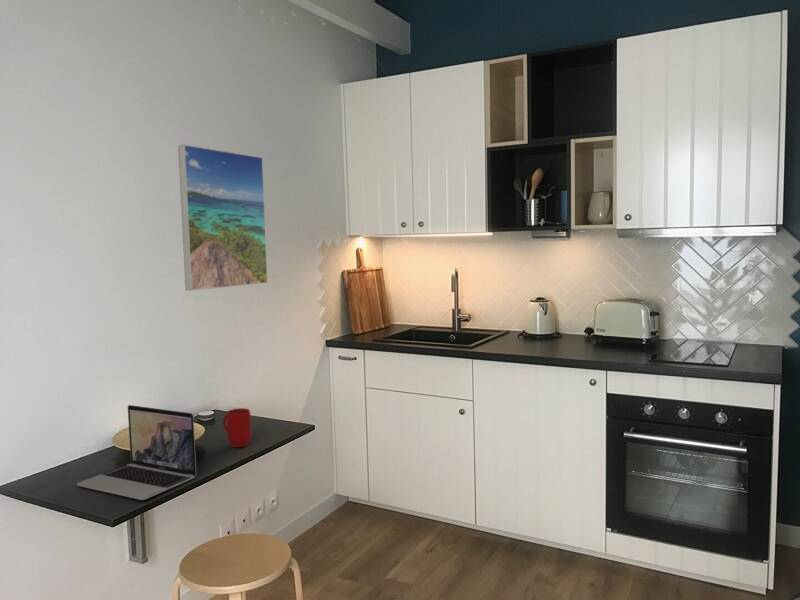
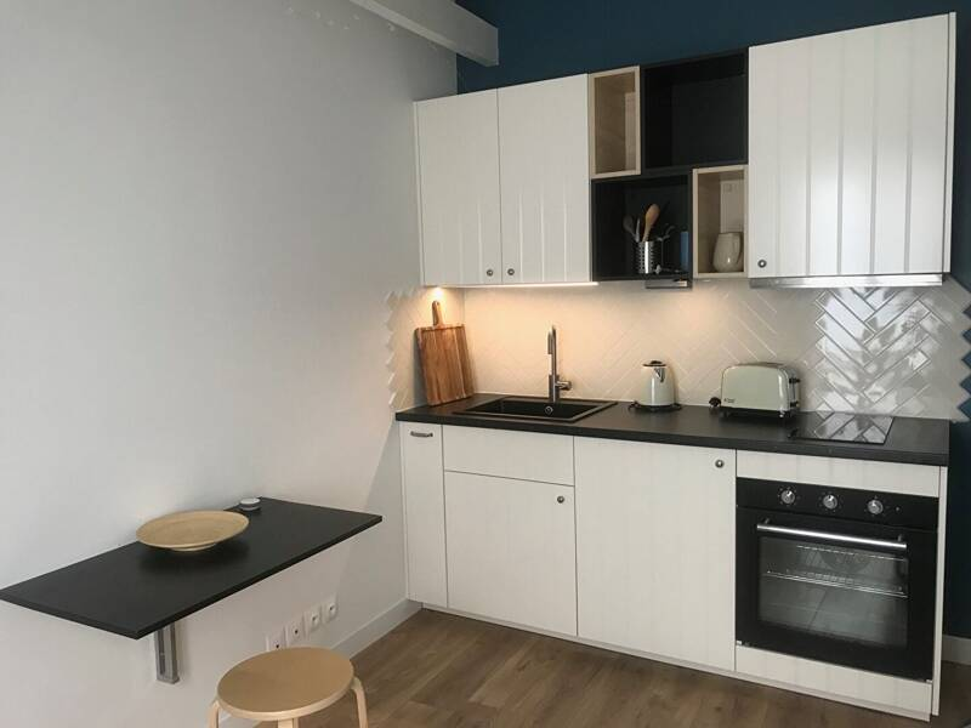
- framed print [177,143,269,292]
- mug [222,407,252,448]
- laptop [76,404,197,501]
